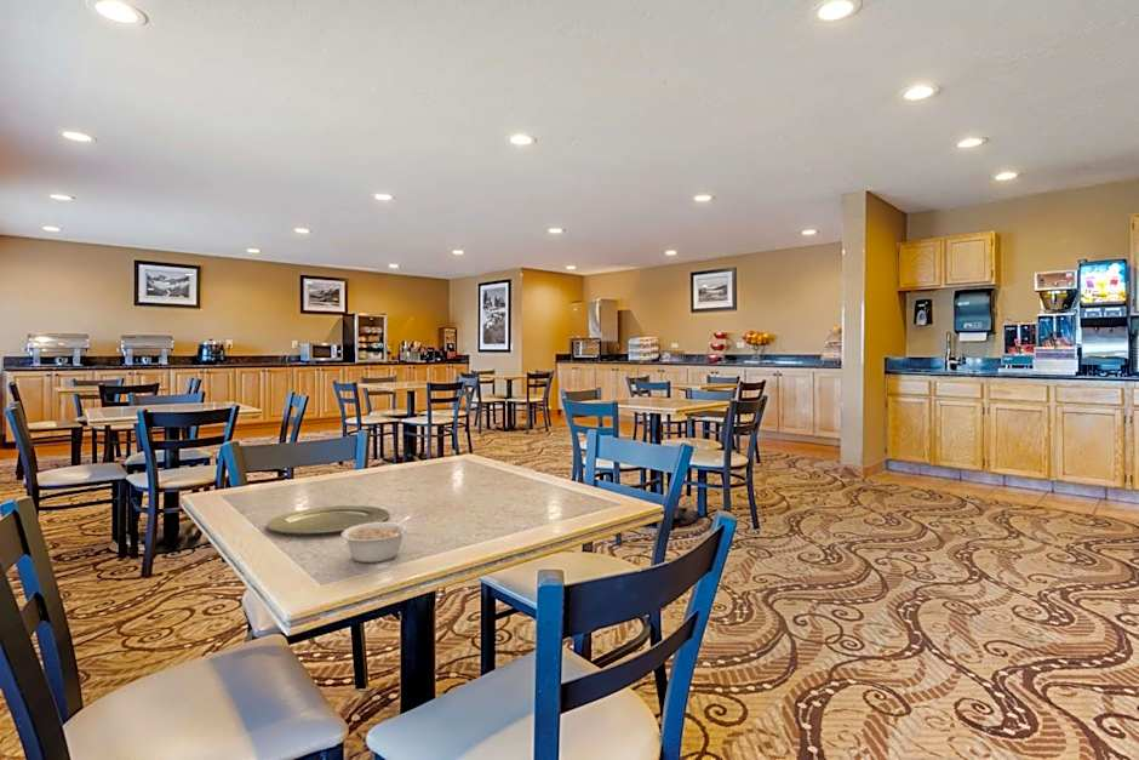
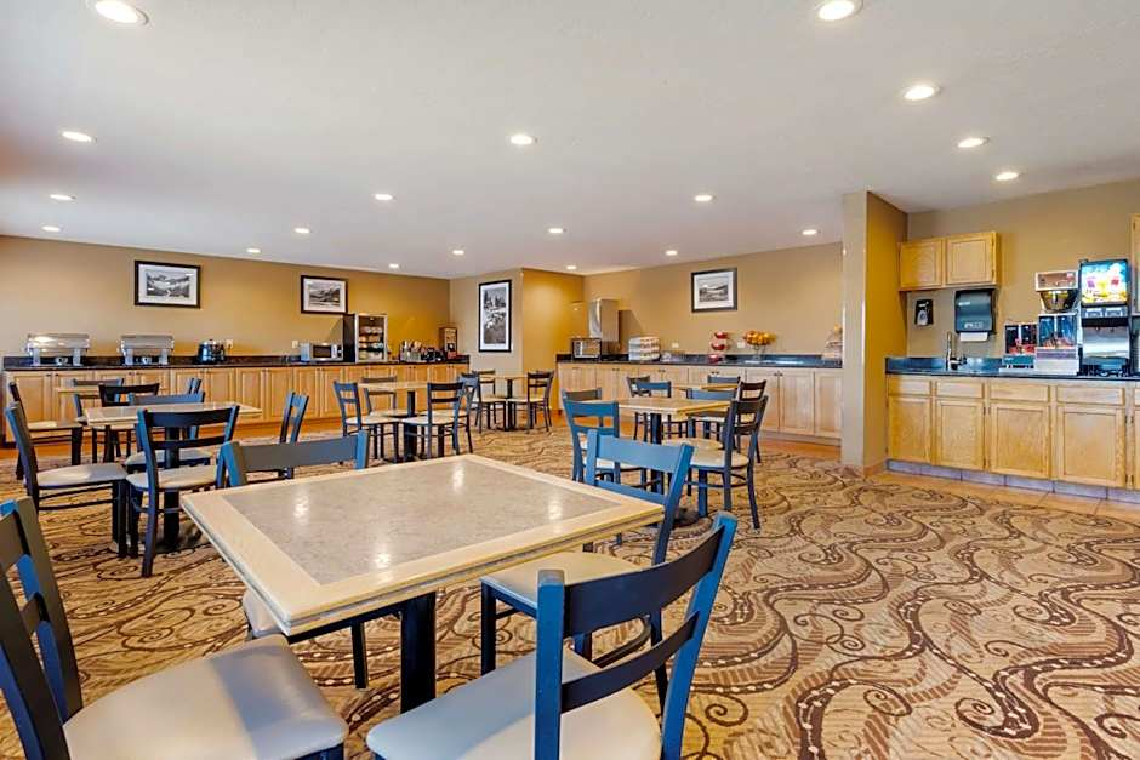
- legume [340,514,413,564]
- plate [265,504,390,536]
